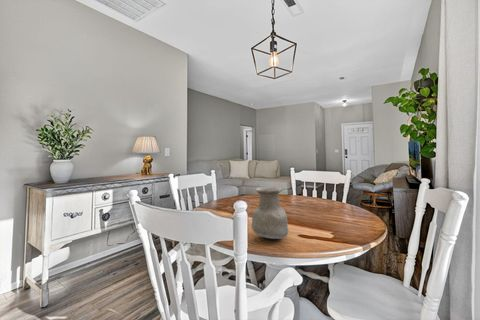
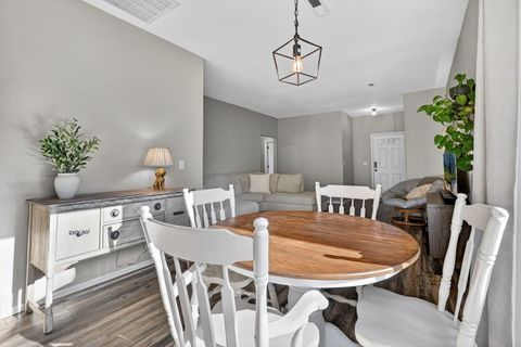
- vase [250,186,289,240]
